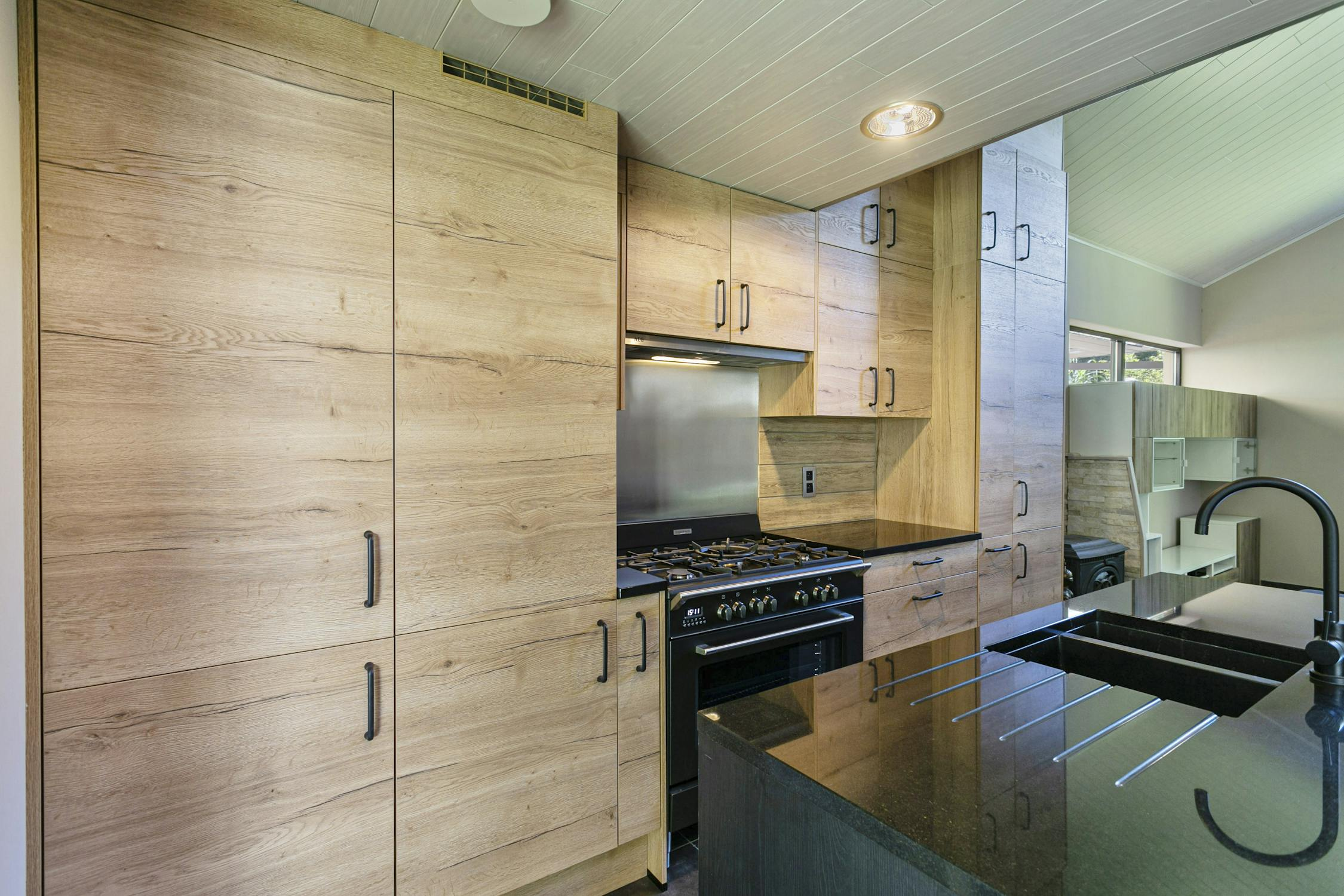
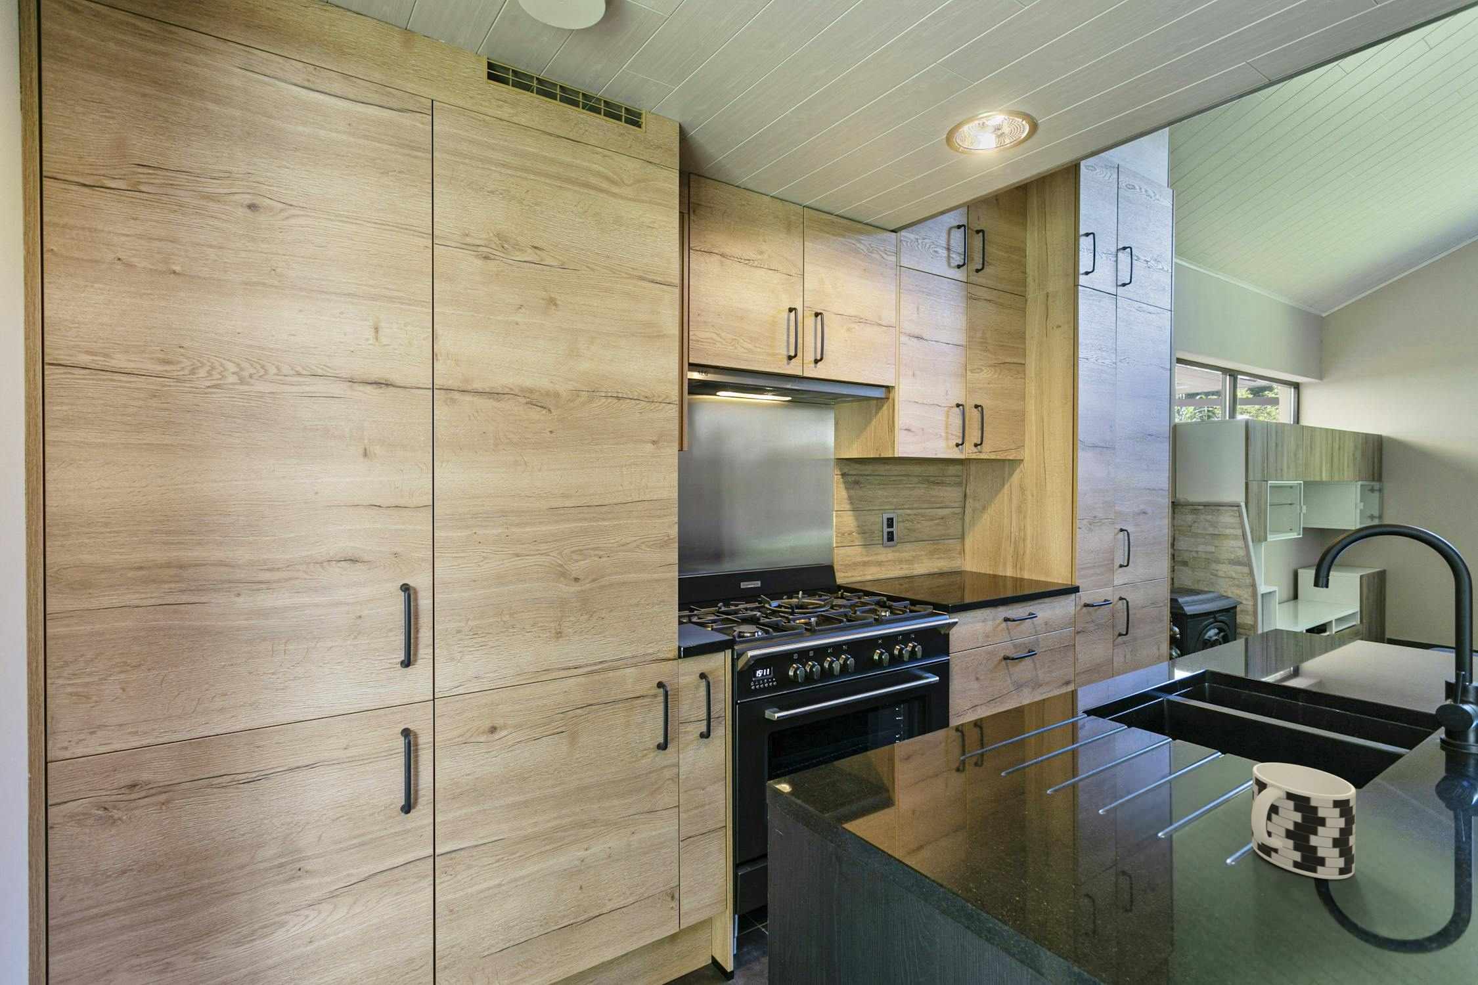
+ cup [1250,762,1356,879]
